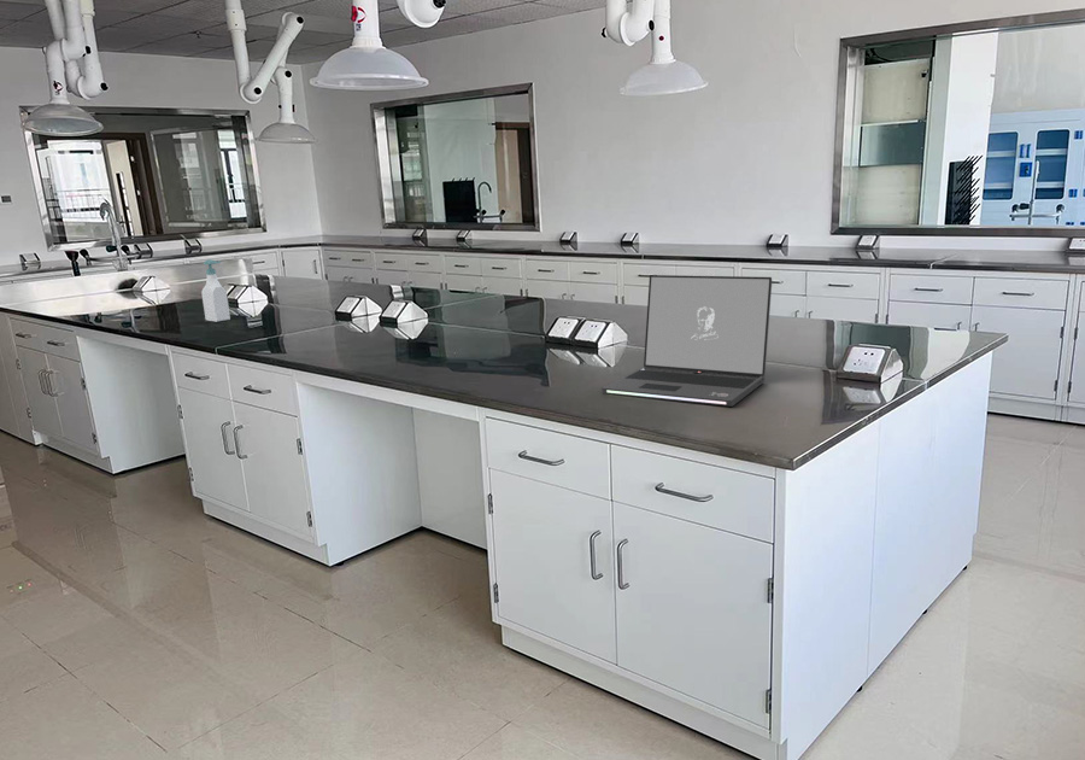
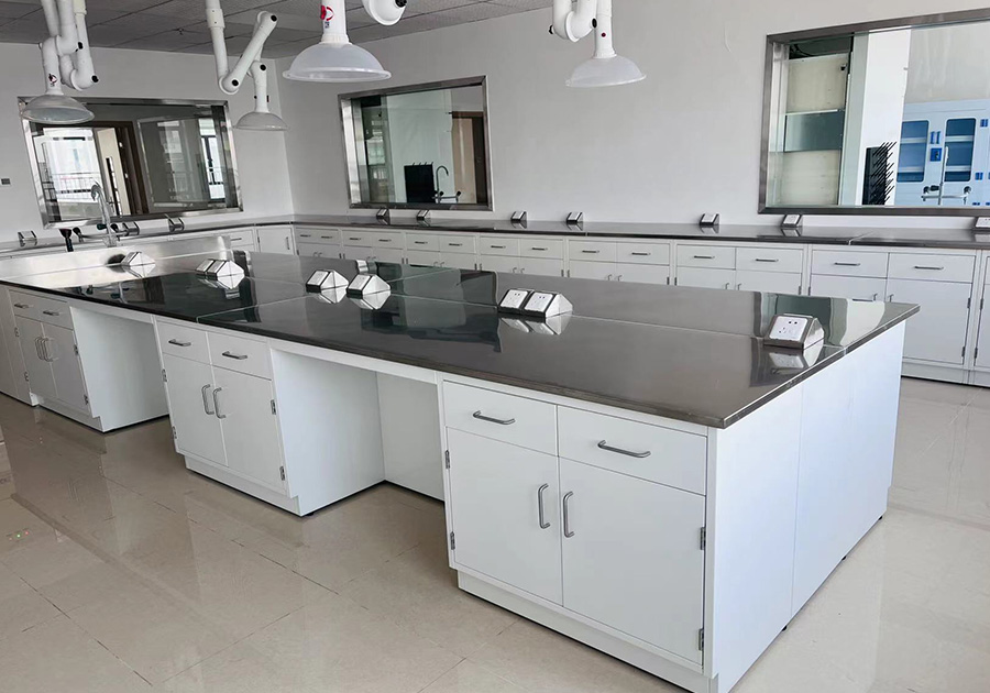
- laptop [600,274,773,408]
- soap bottle [200,258,231,323]
